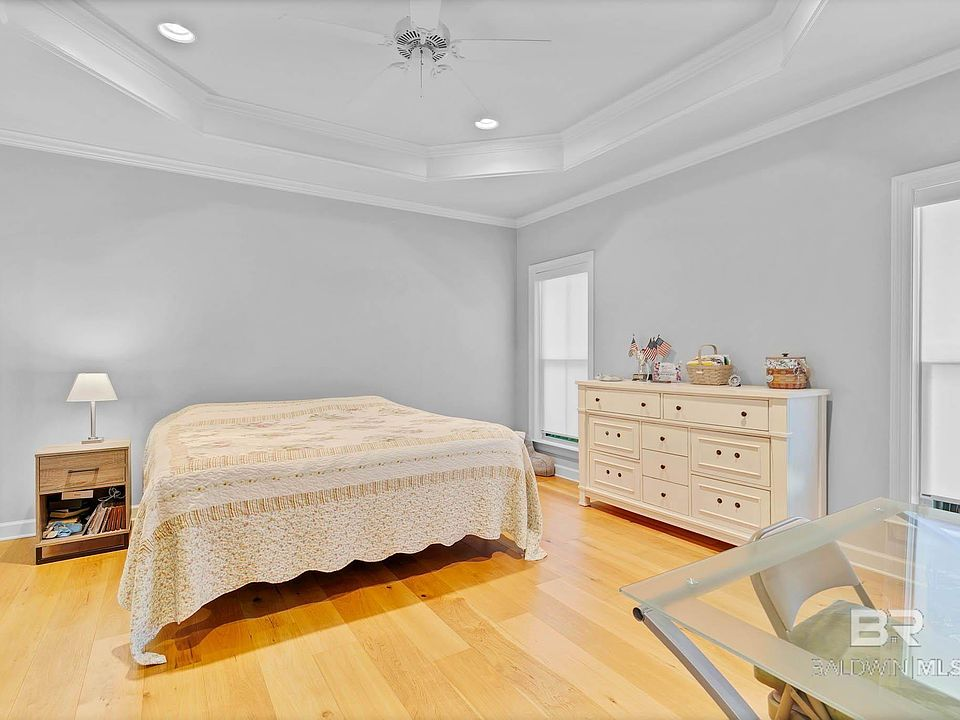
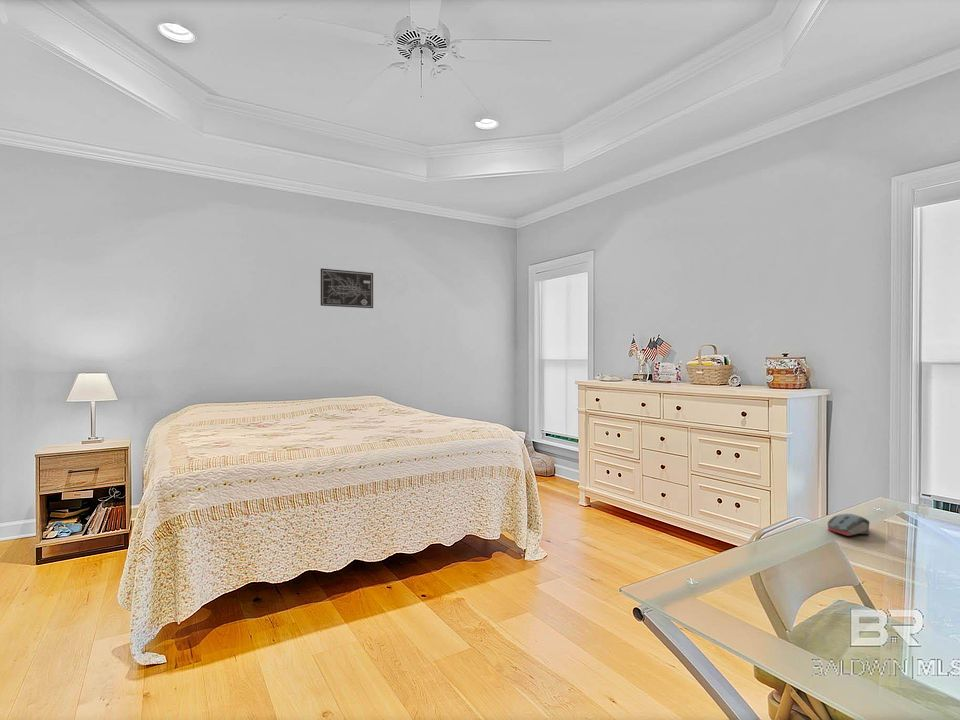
+ computer mouse [827,513,871,537]
+ wall art [320,268,374,309]
